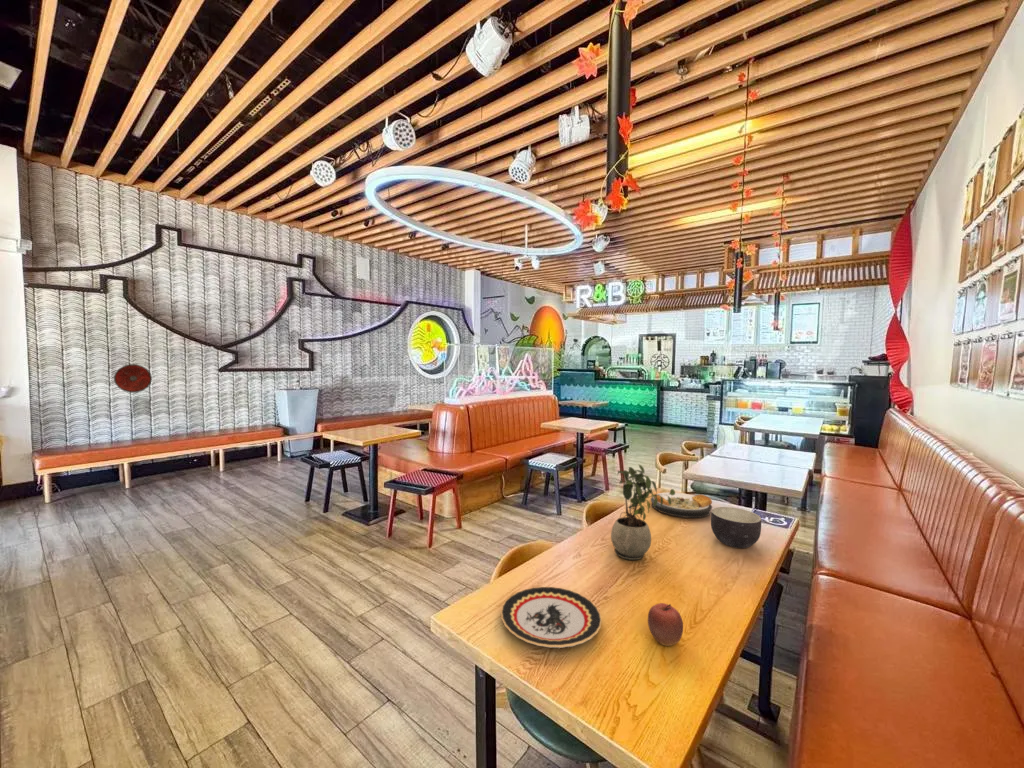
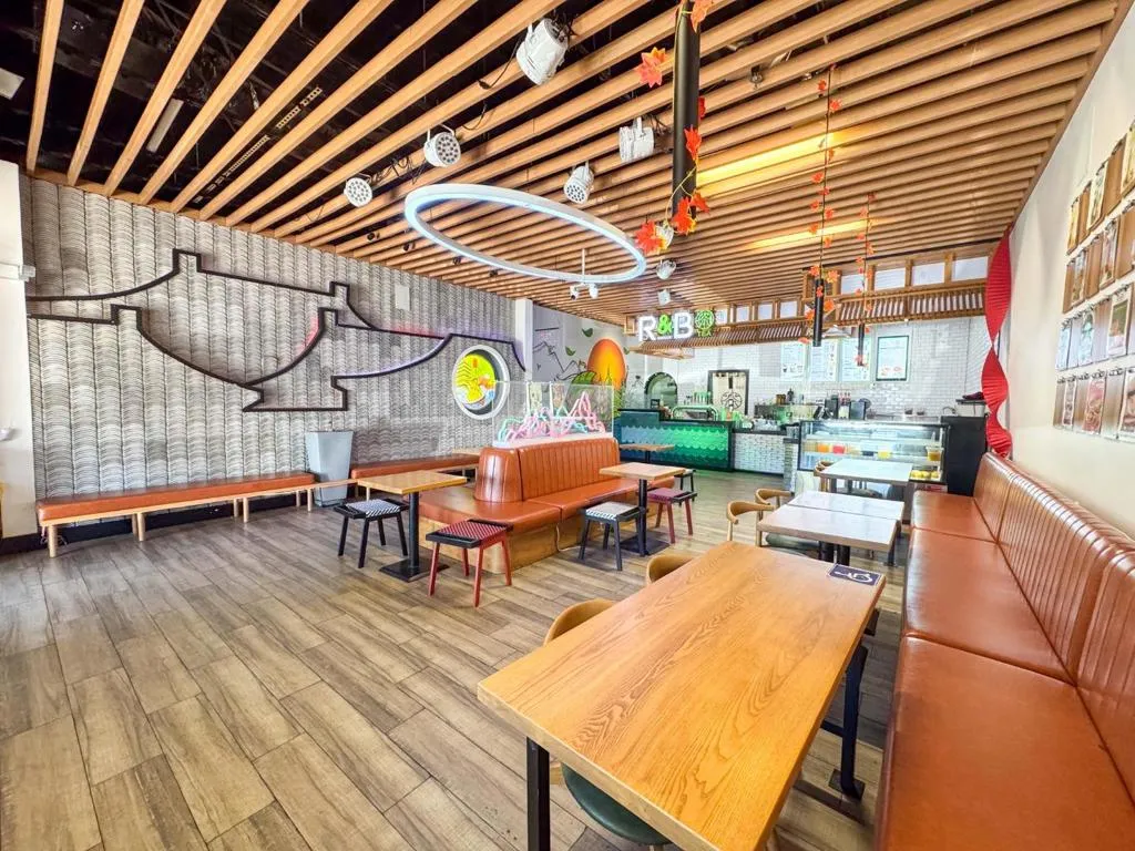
- potted plant [610,464,676,561]
- apple [647,602,684,647]
- round shield [113,363,153,394]
- plate [500,586,603,649]
- plate [650,491,713,519]
- bowl [710,506,762,549]
